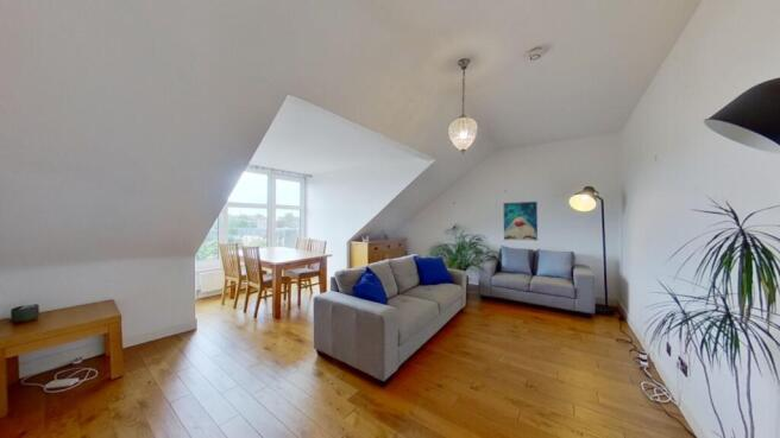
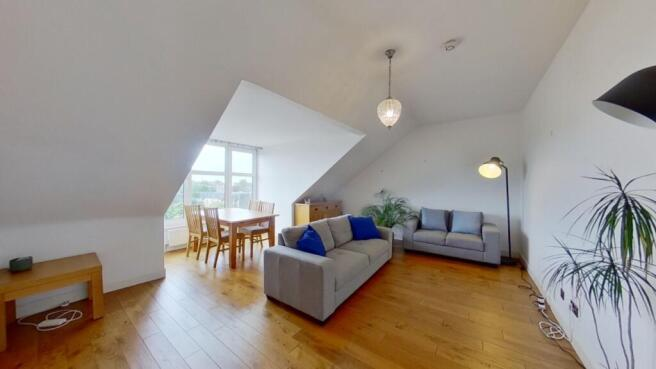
- wall art [503,201,539,242]
